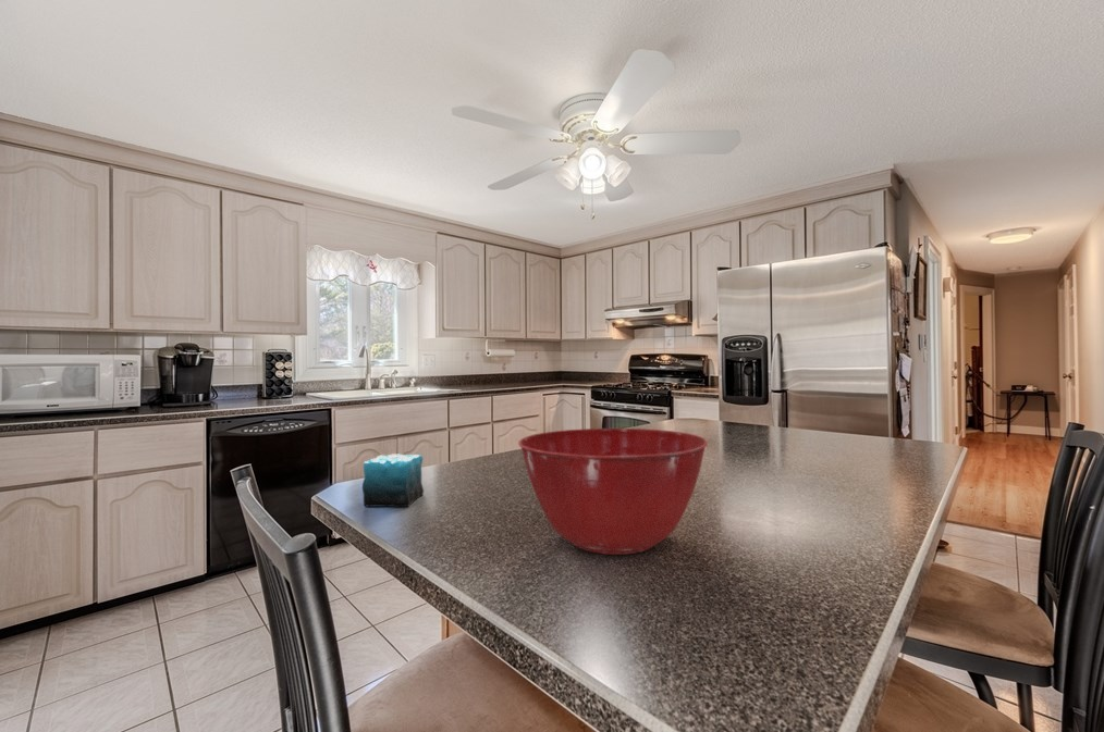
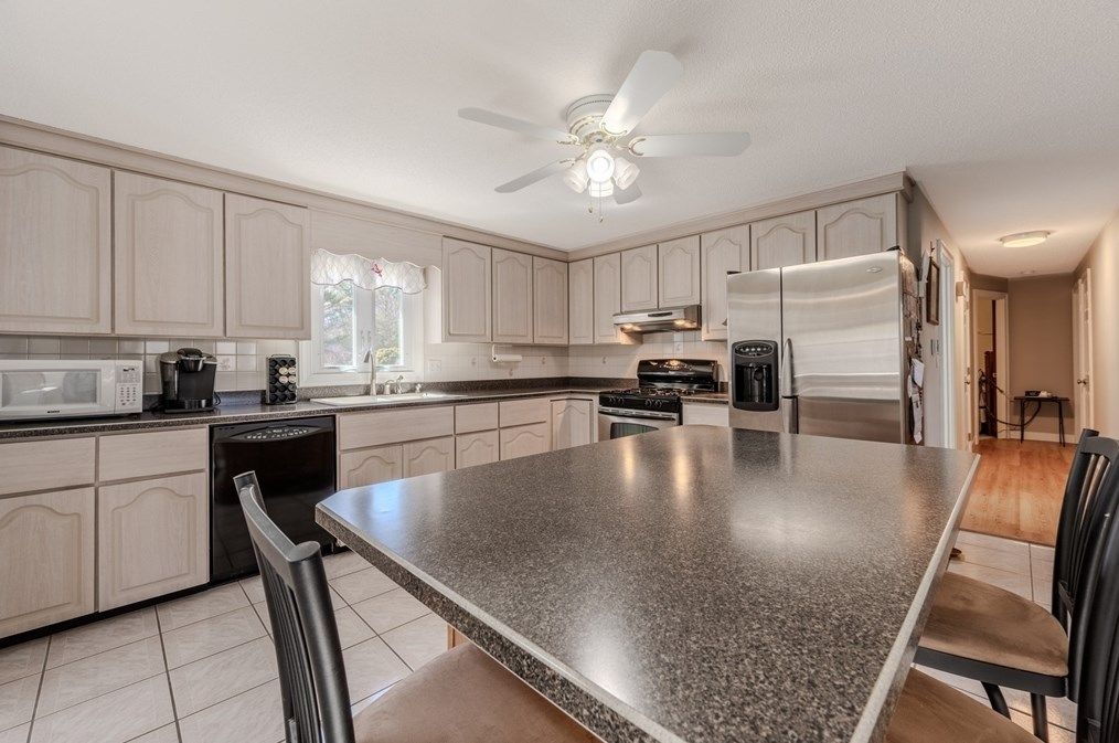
- candle [361,439,425,508]
- mixing bowl [517,427,709,556]
